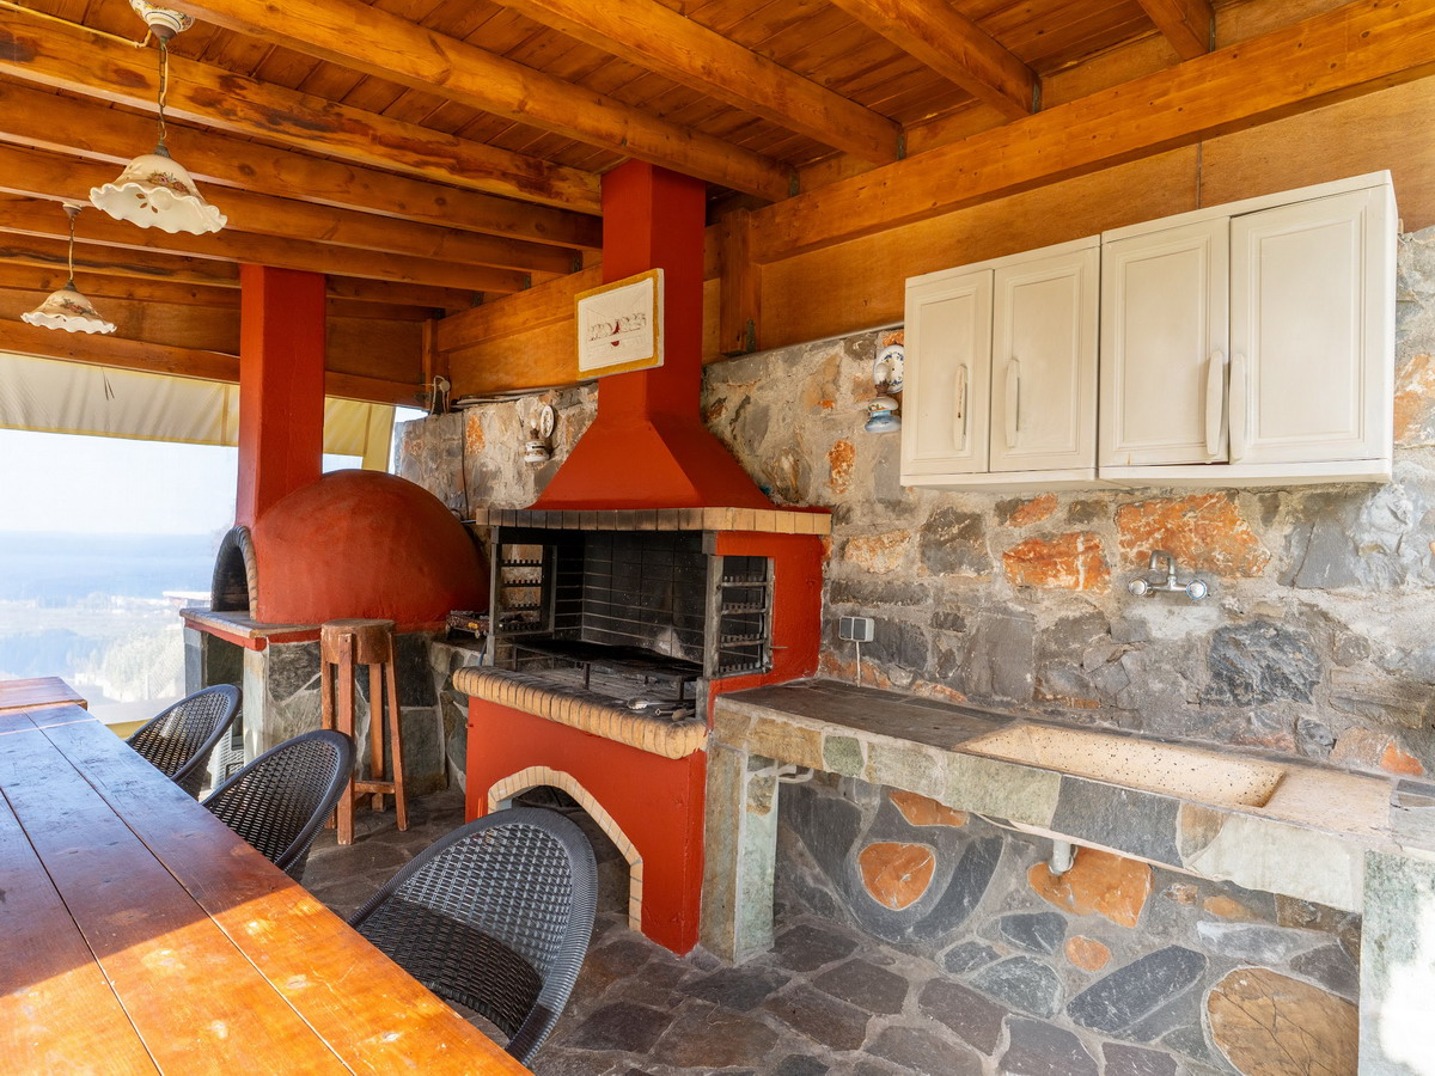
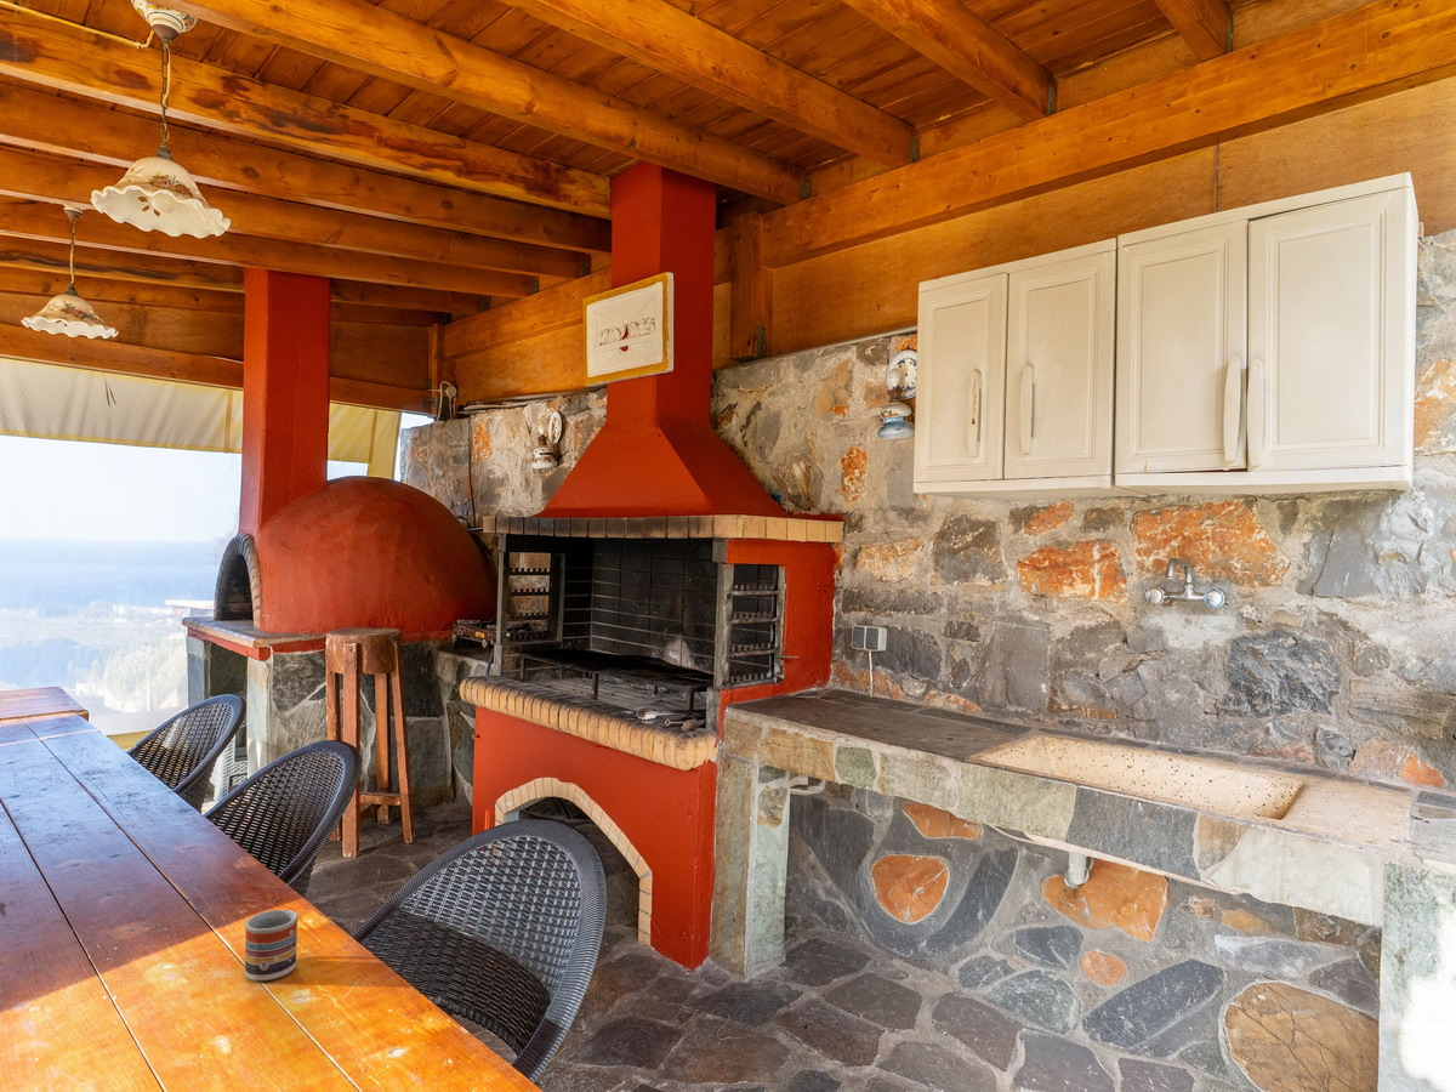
+ cup [244,909,298,982]
